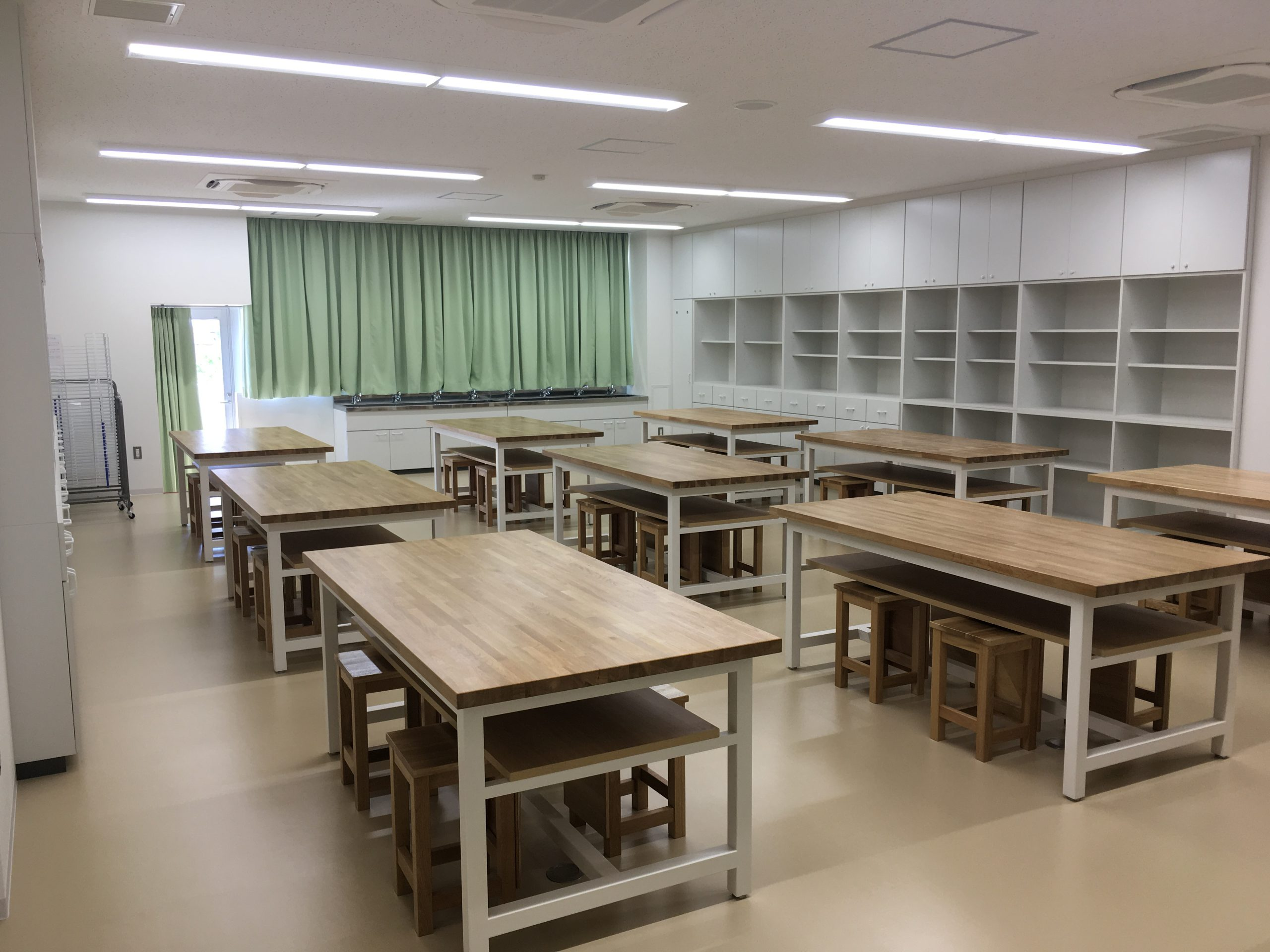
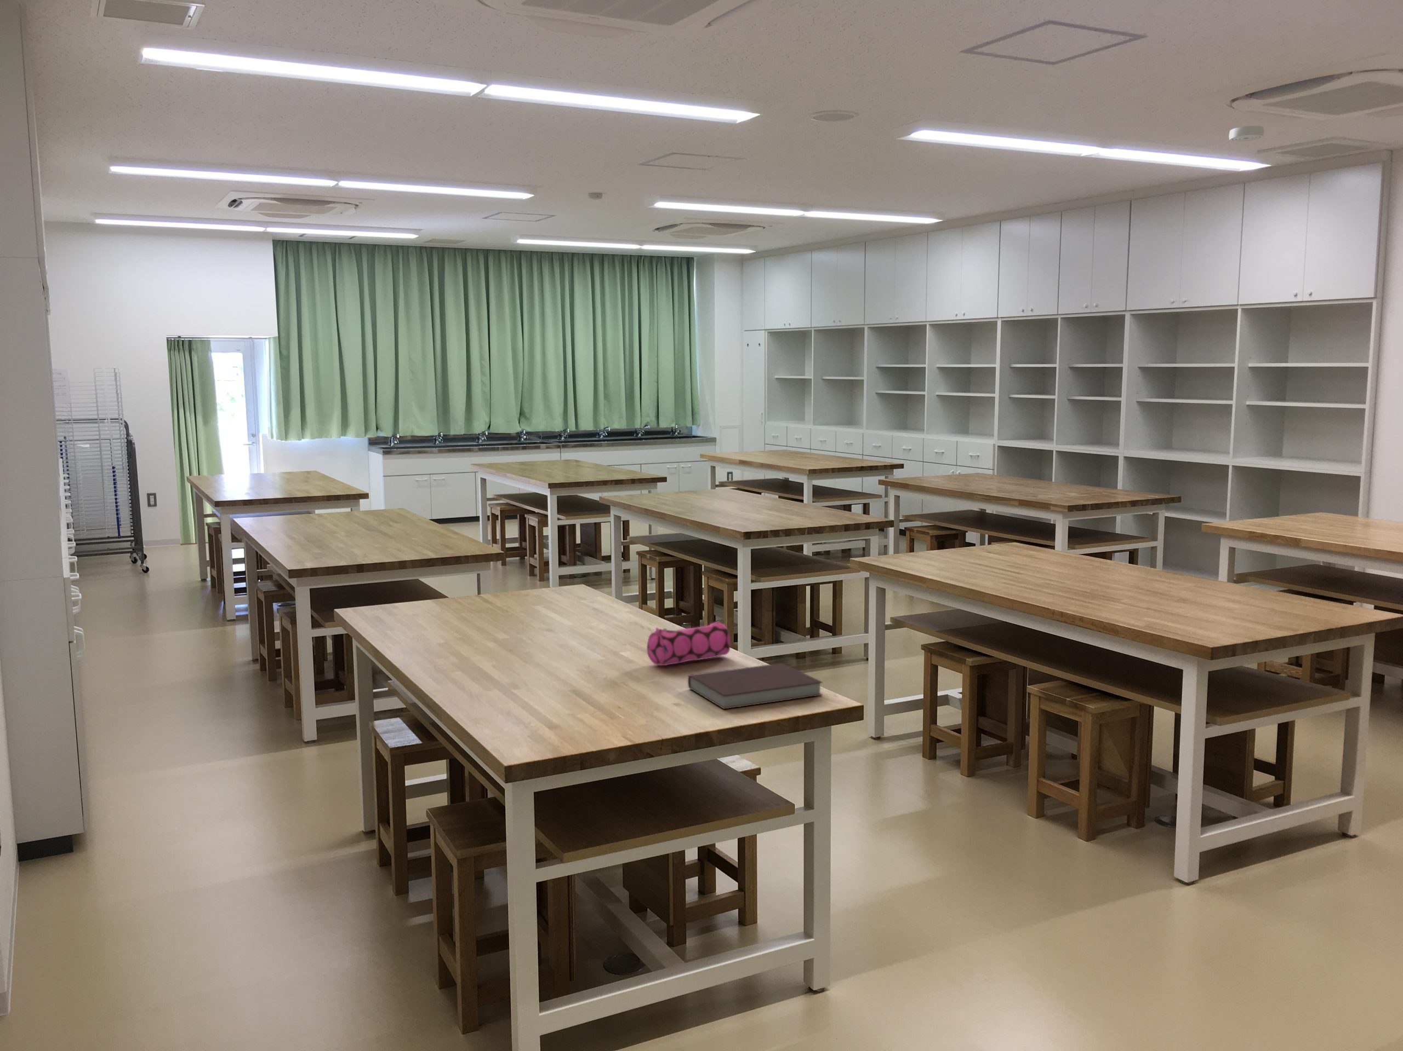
+ smoke detector [1228,126,1265,142]
+ notebook [687,662,823,710]
+ pencil case [646,620,731,666]
